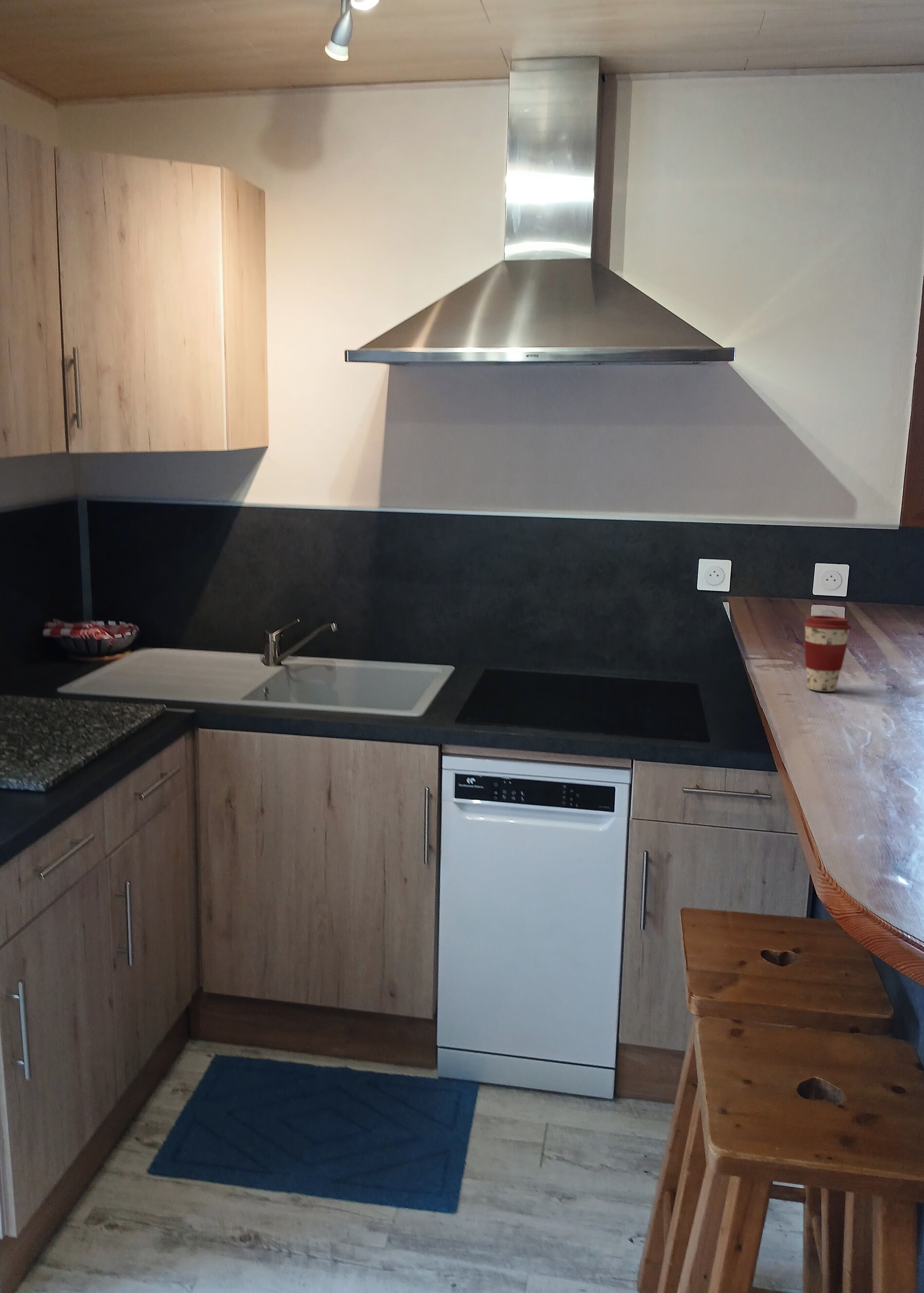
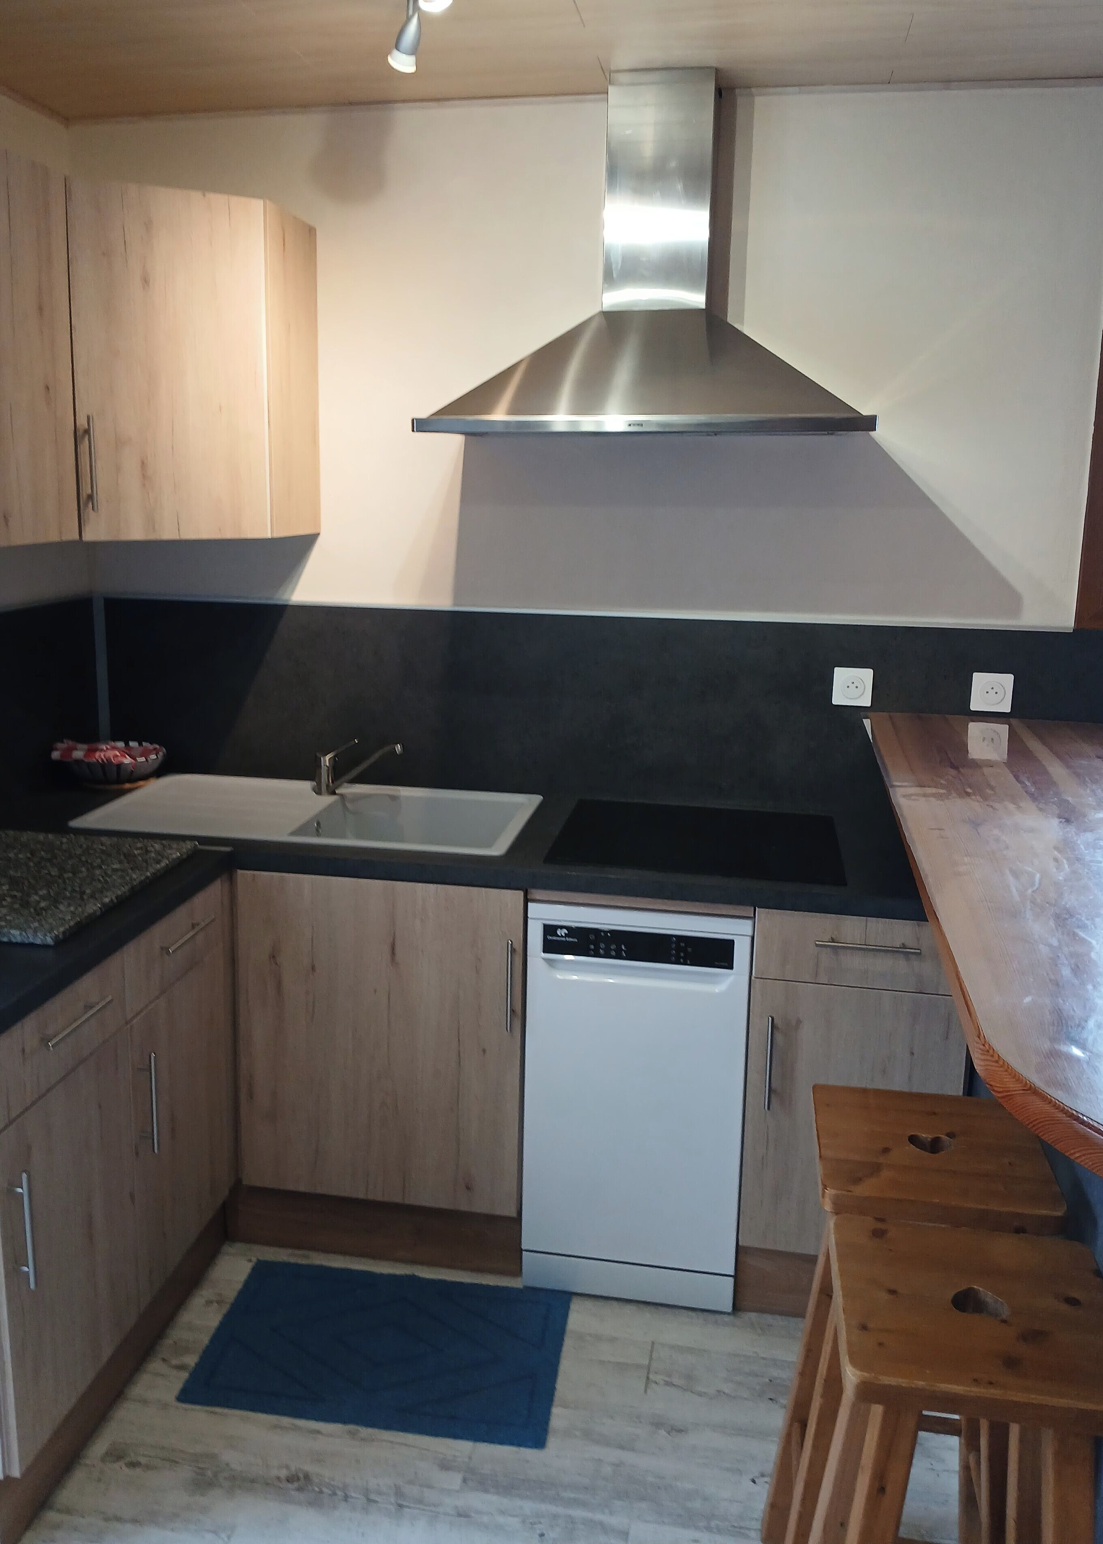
- coffee cup [803,615,852,692]
